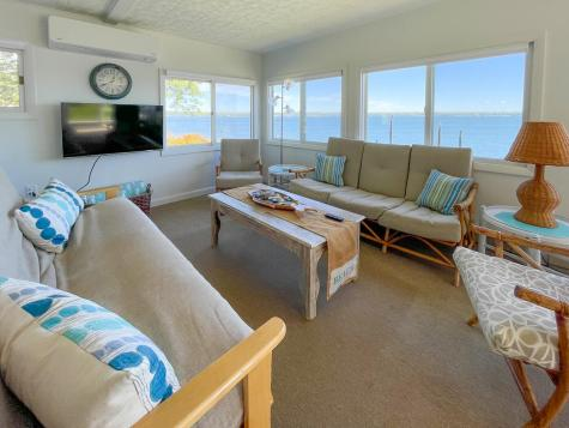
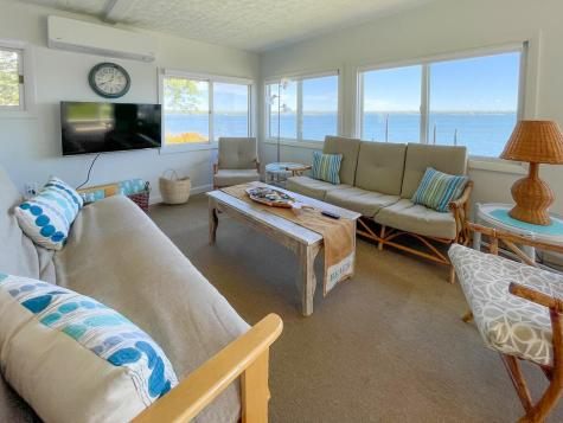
+ woven basket [158,167,192,205]
